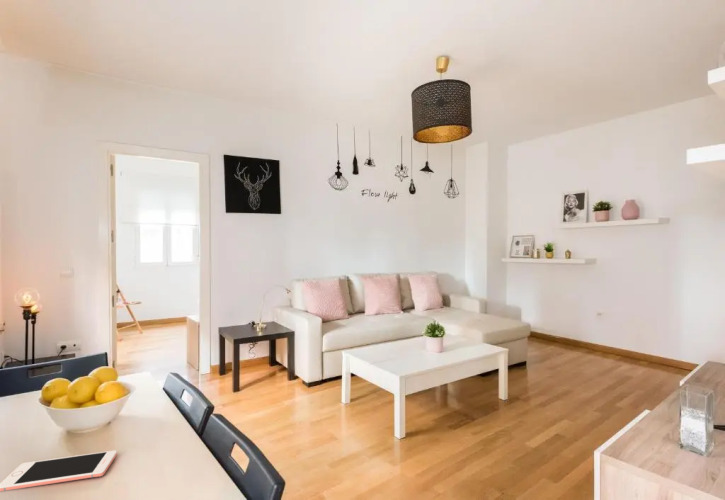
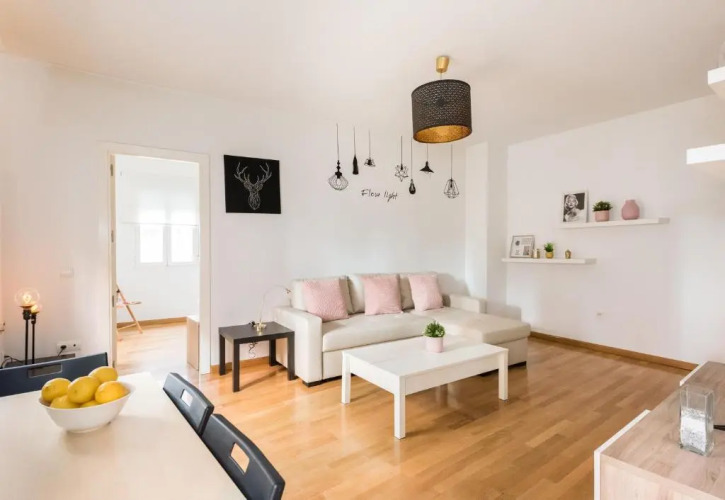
- cell phone [0,449,118,492]
